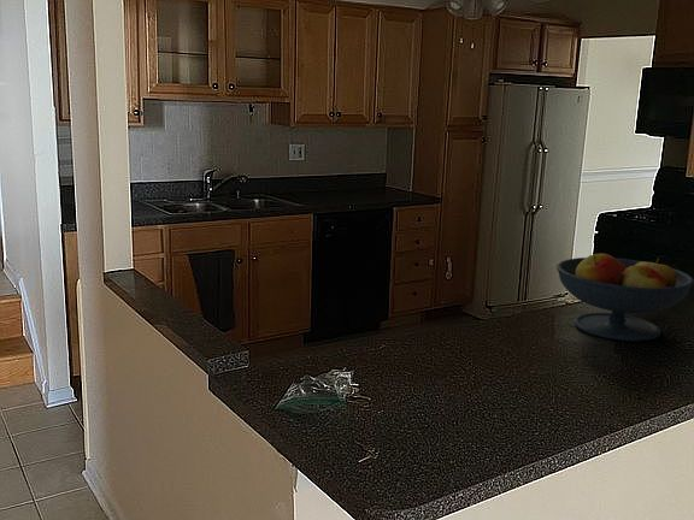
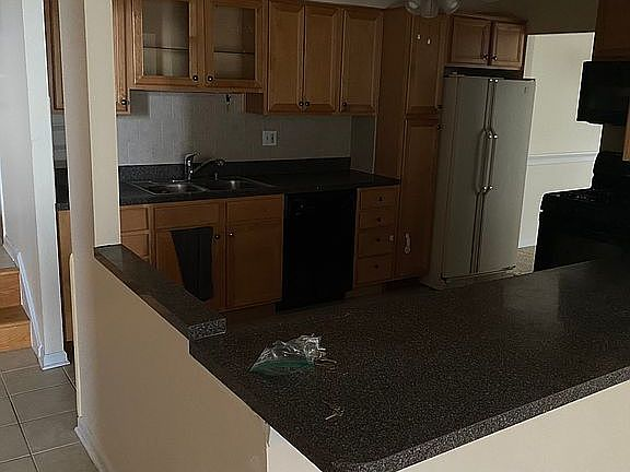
- fruit bowl [555,253,694,342]
